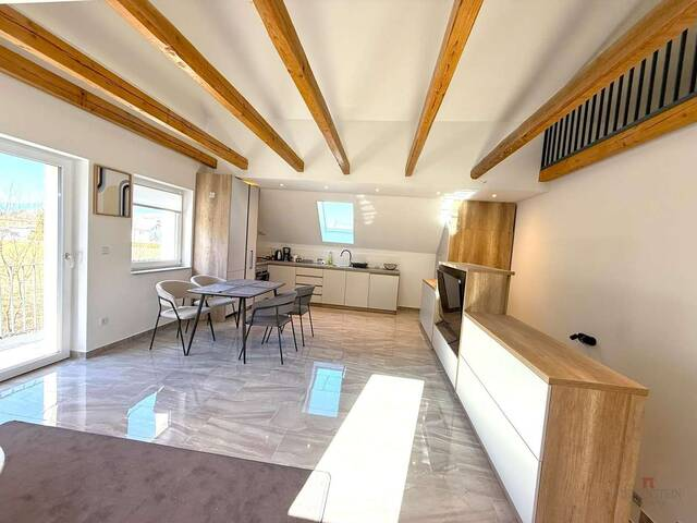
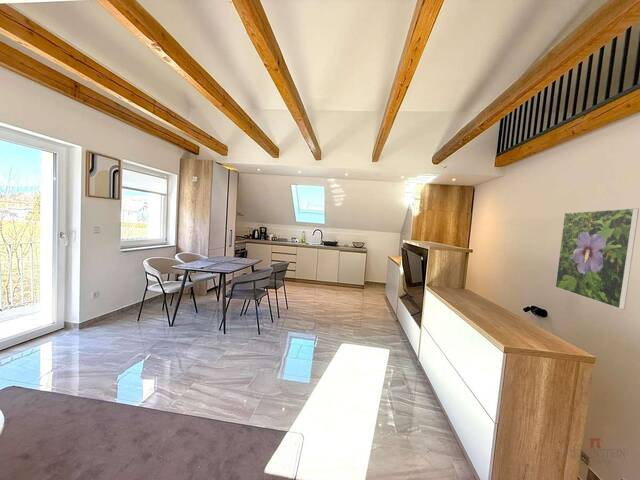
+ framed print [554,207,640,310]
